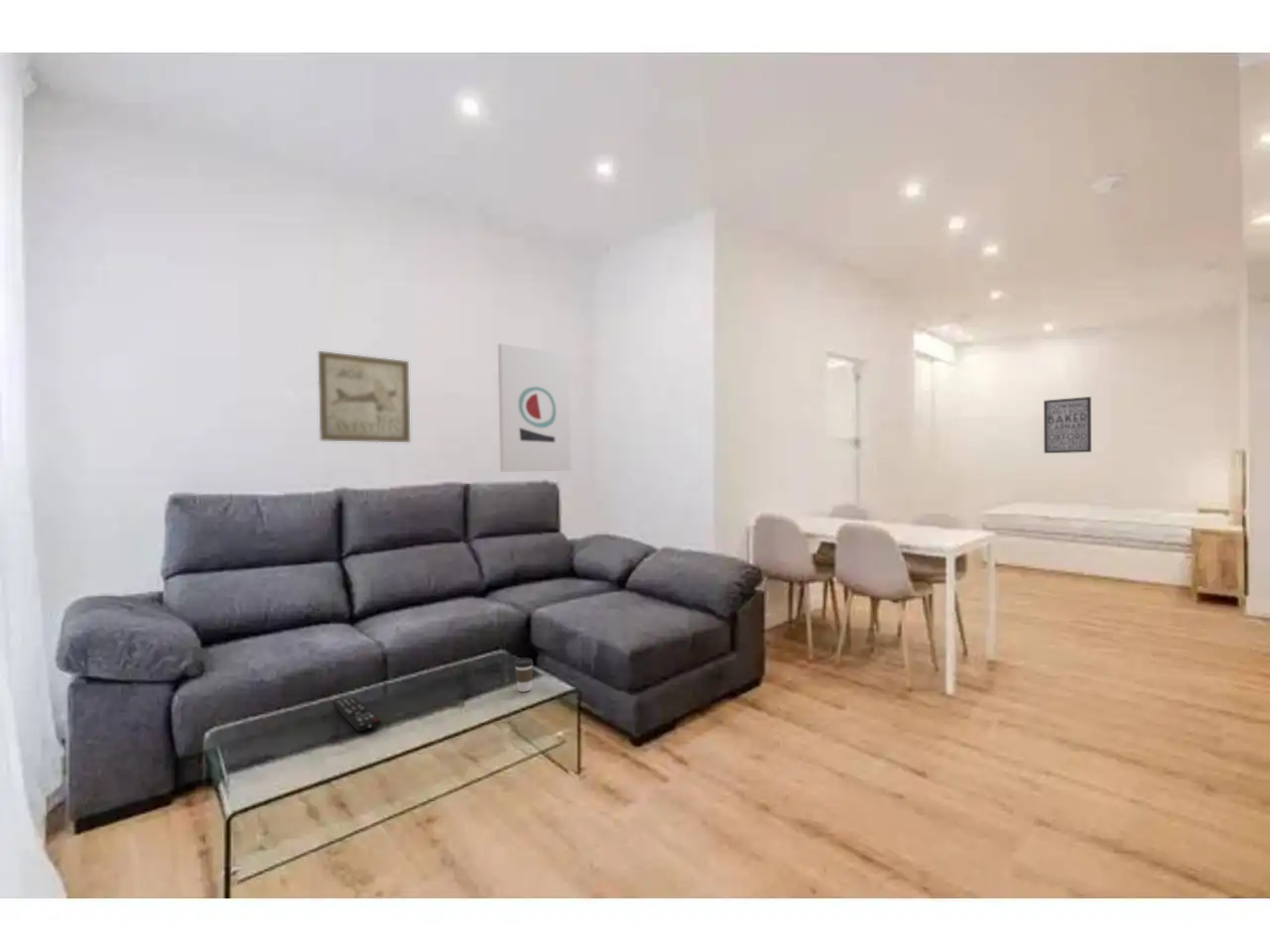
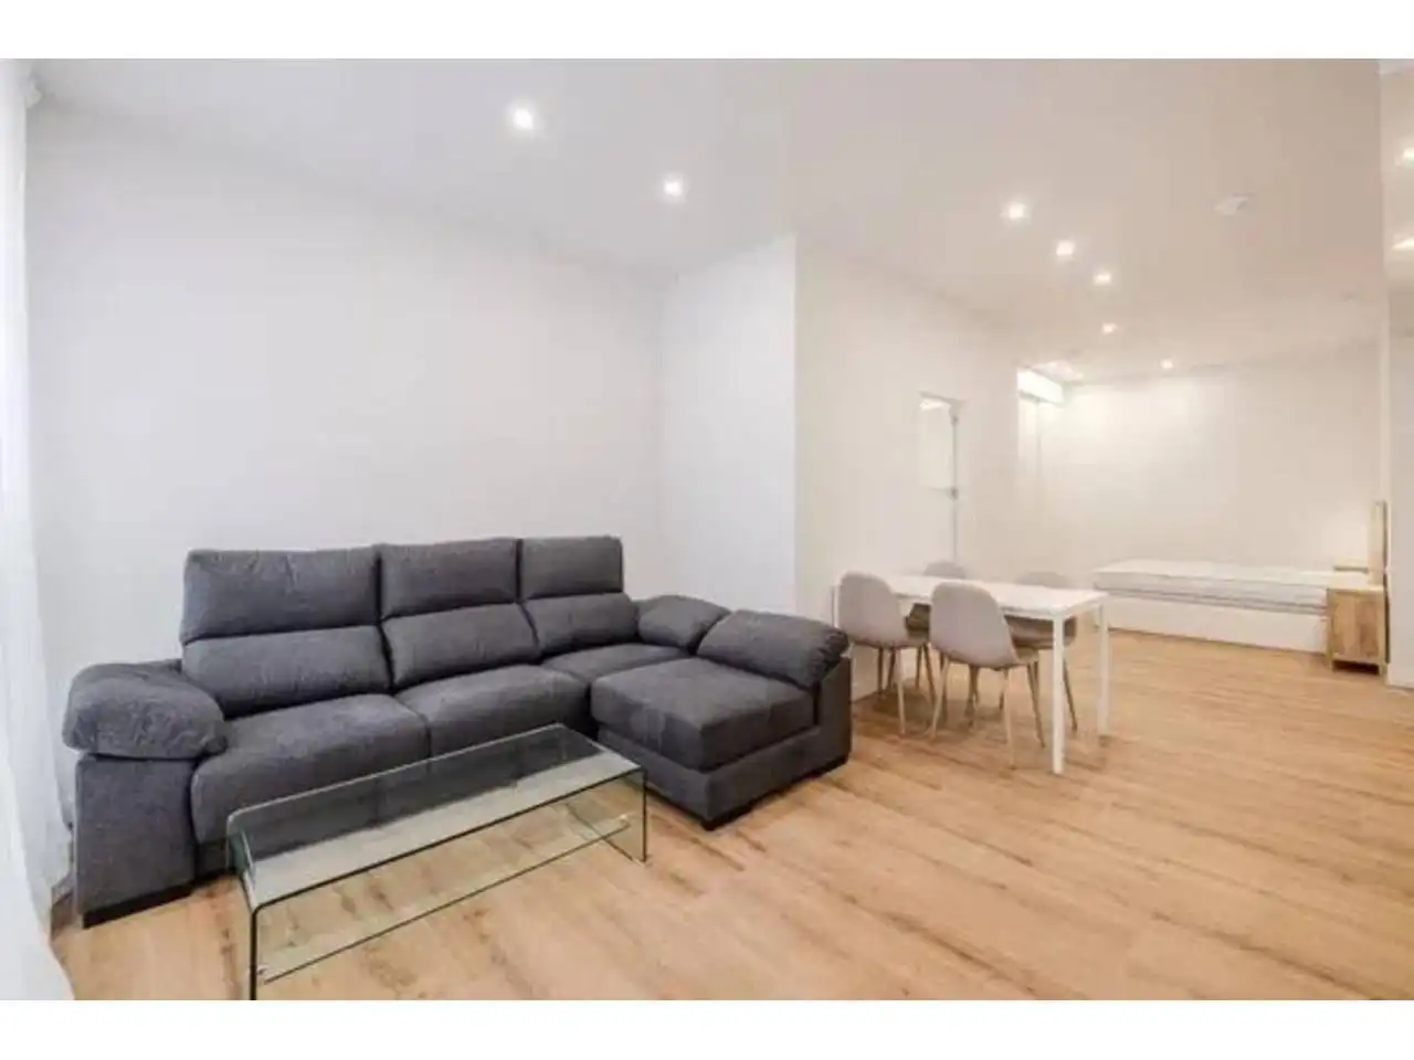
- remote control [331,696,382,733]
- wall art [318,350,411,443]
- wall art [1043,396,1092,454]
- wall art [497,343,572,473]
- coffee cup [514,657,534,692]
